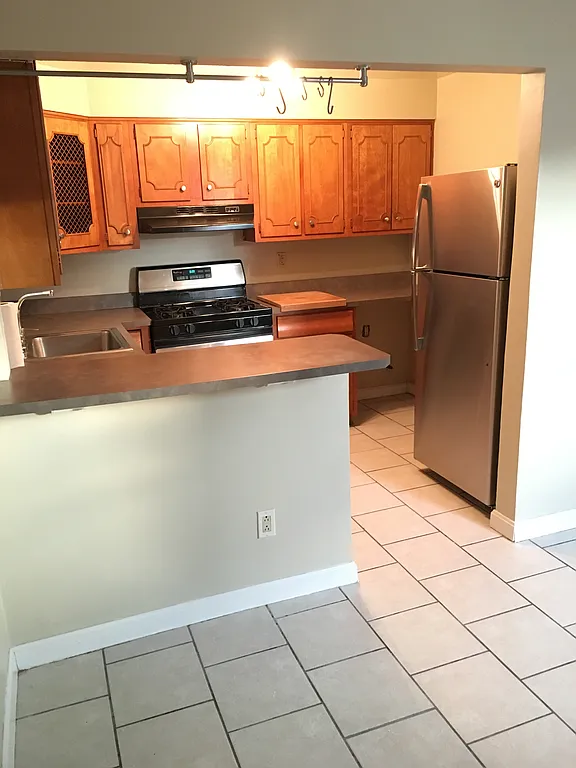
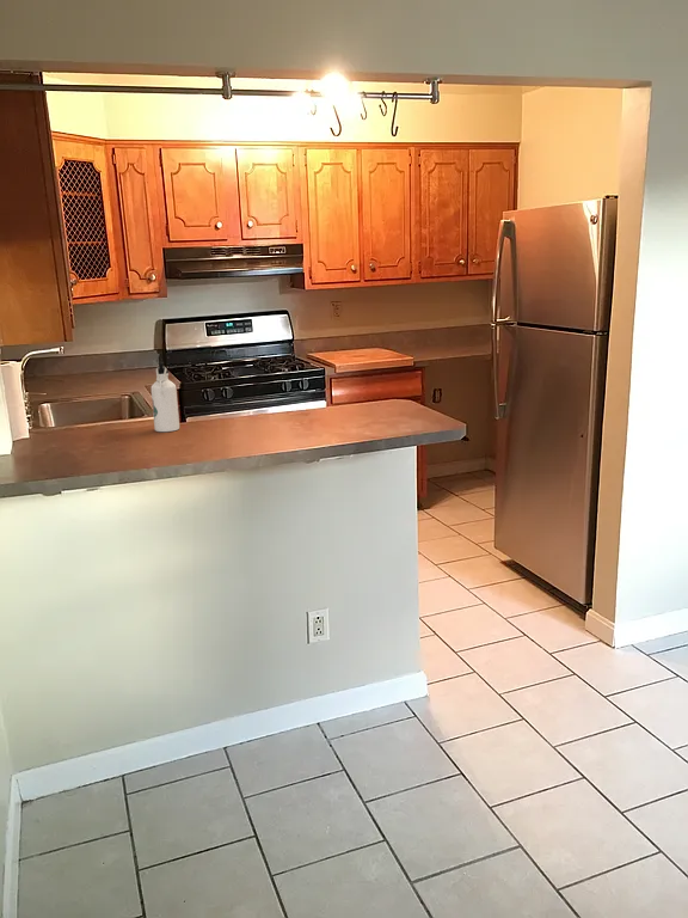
+ water bottle [150,361,180,433]
